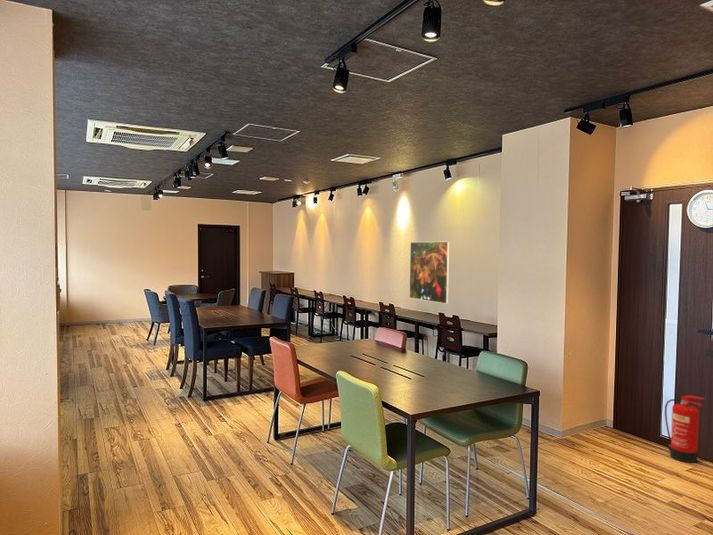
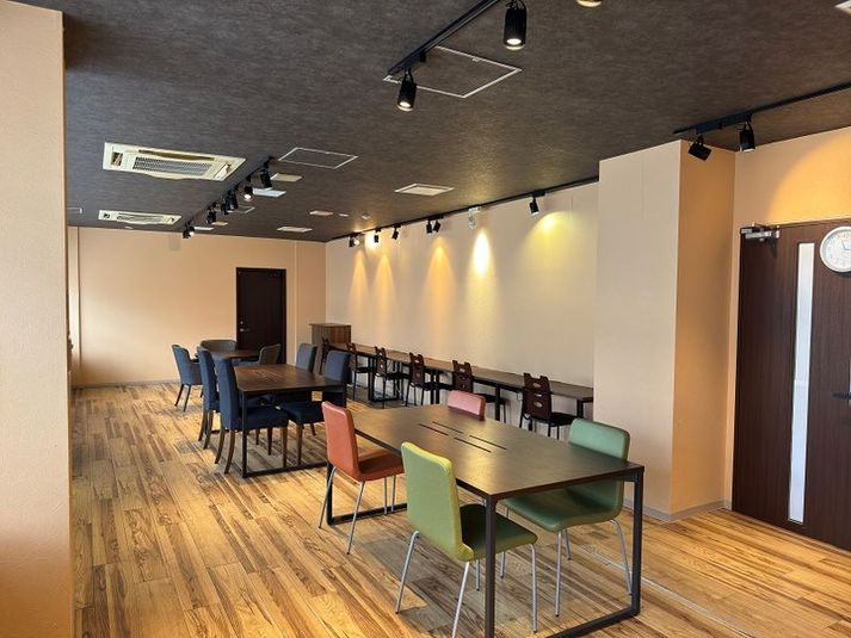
- fire extinguisher [664,394,706,464]
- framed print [408,241,451,305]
